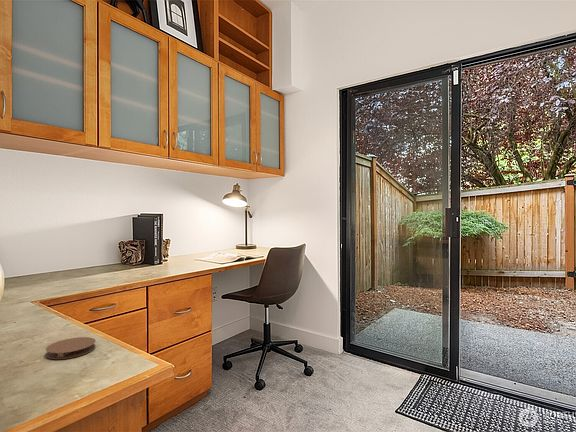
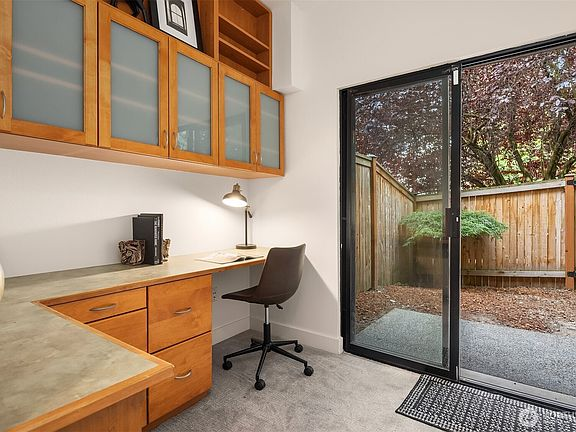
- coaster [45,336,97,360]
